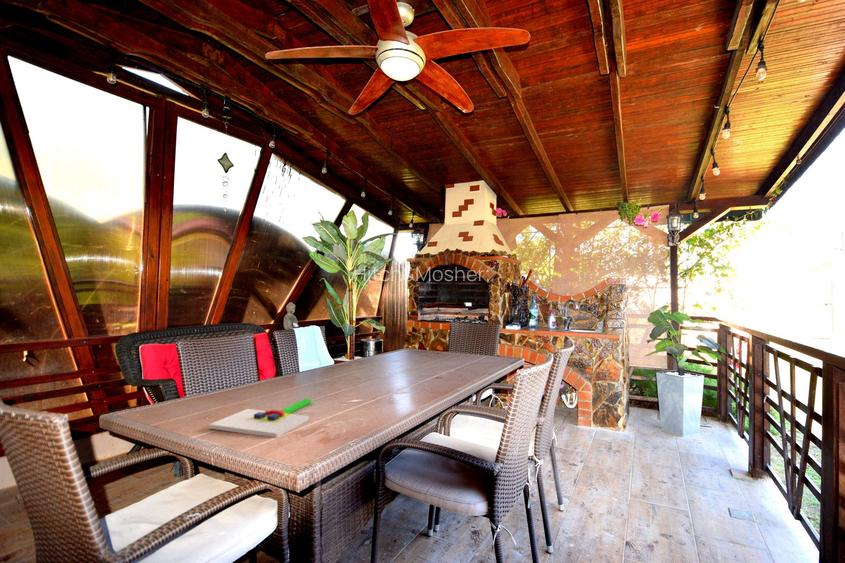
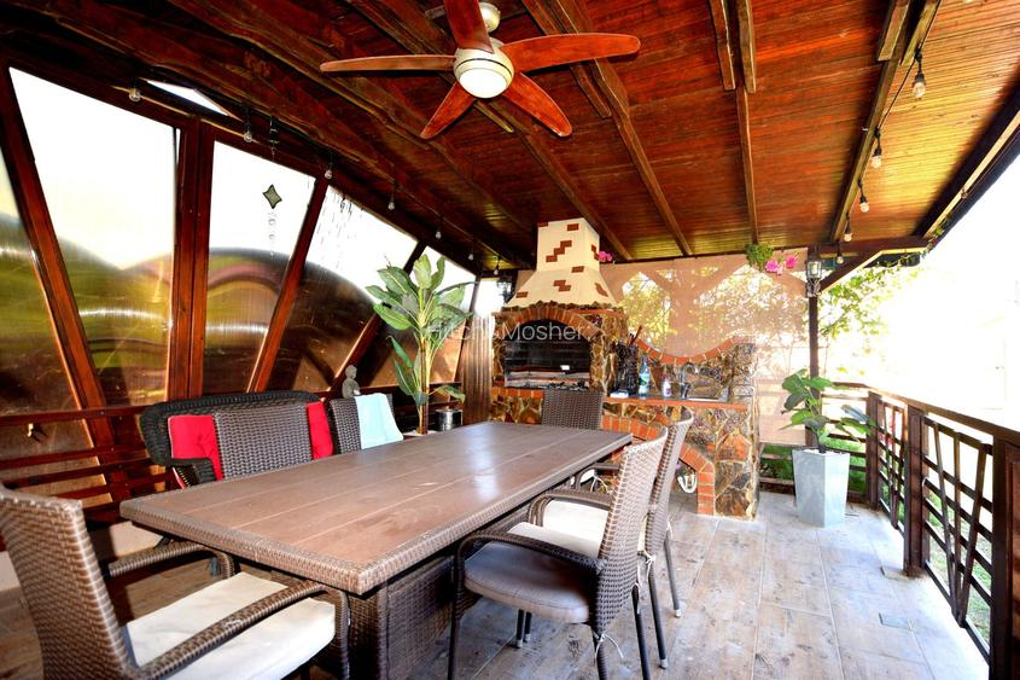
- chopping board [208,397,312,438]
